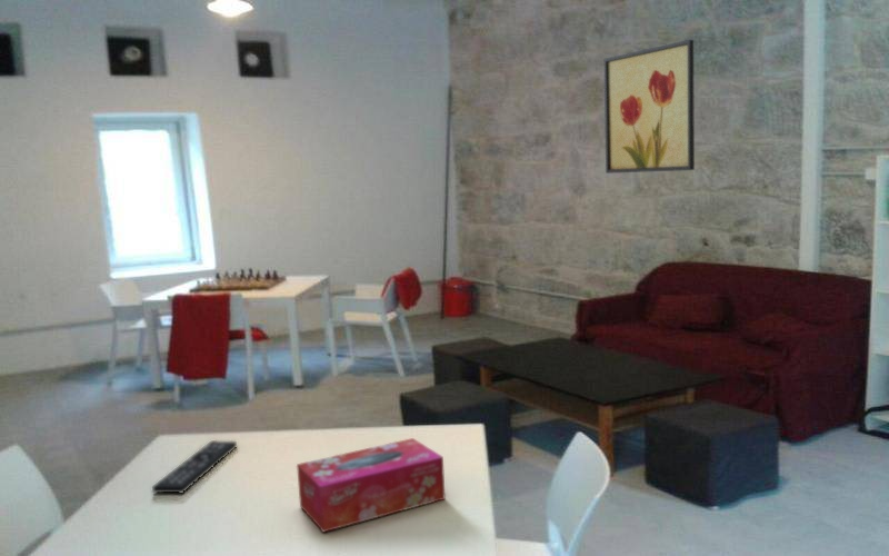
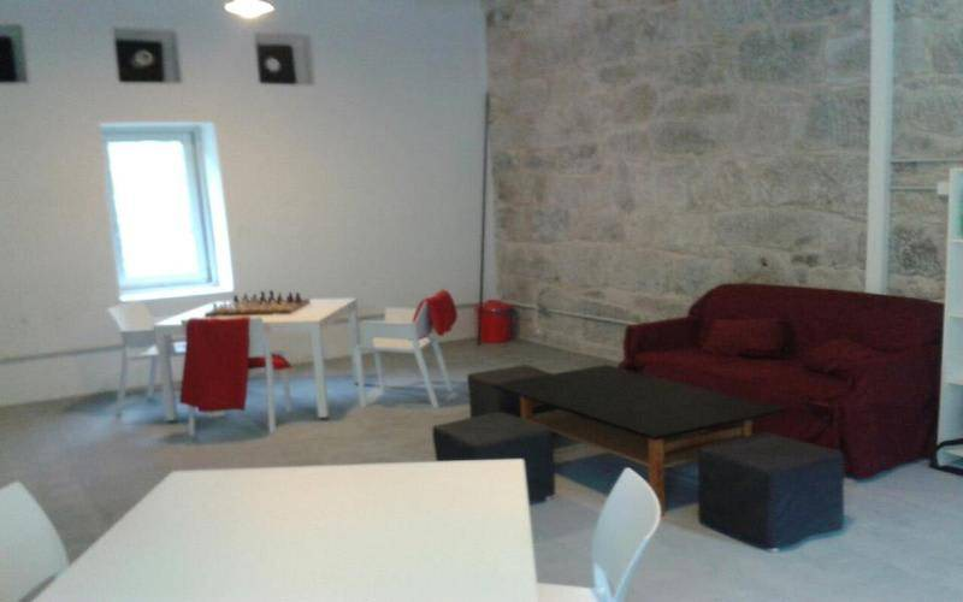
- tissue box [296,437,447,534]
- remote control [151,439,238,494]
- wall art [603,39,696,175]
